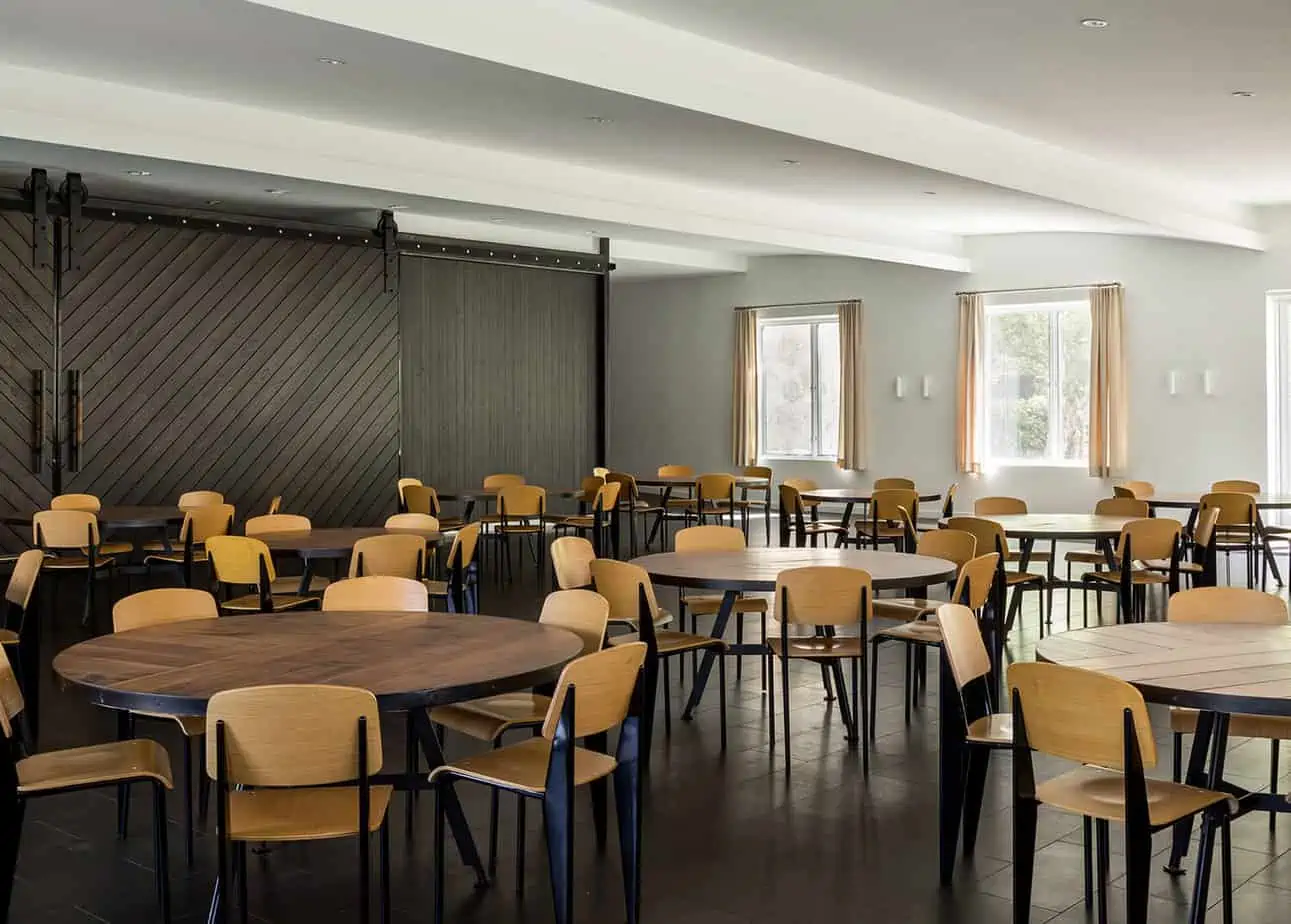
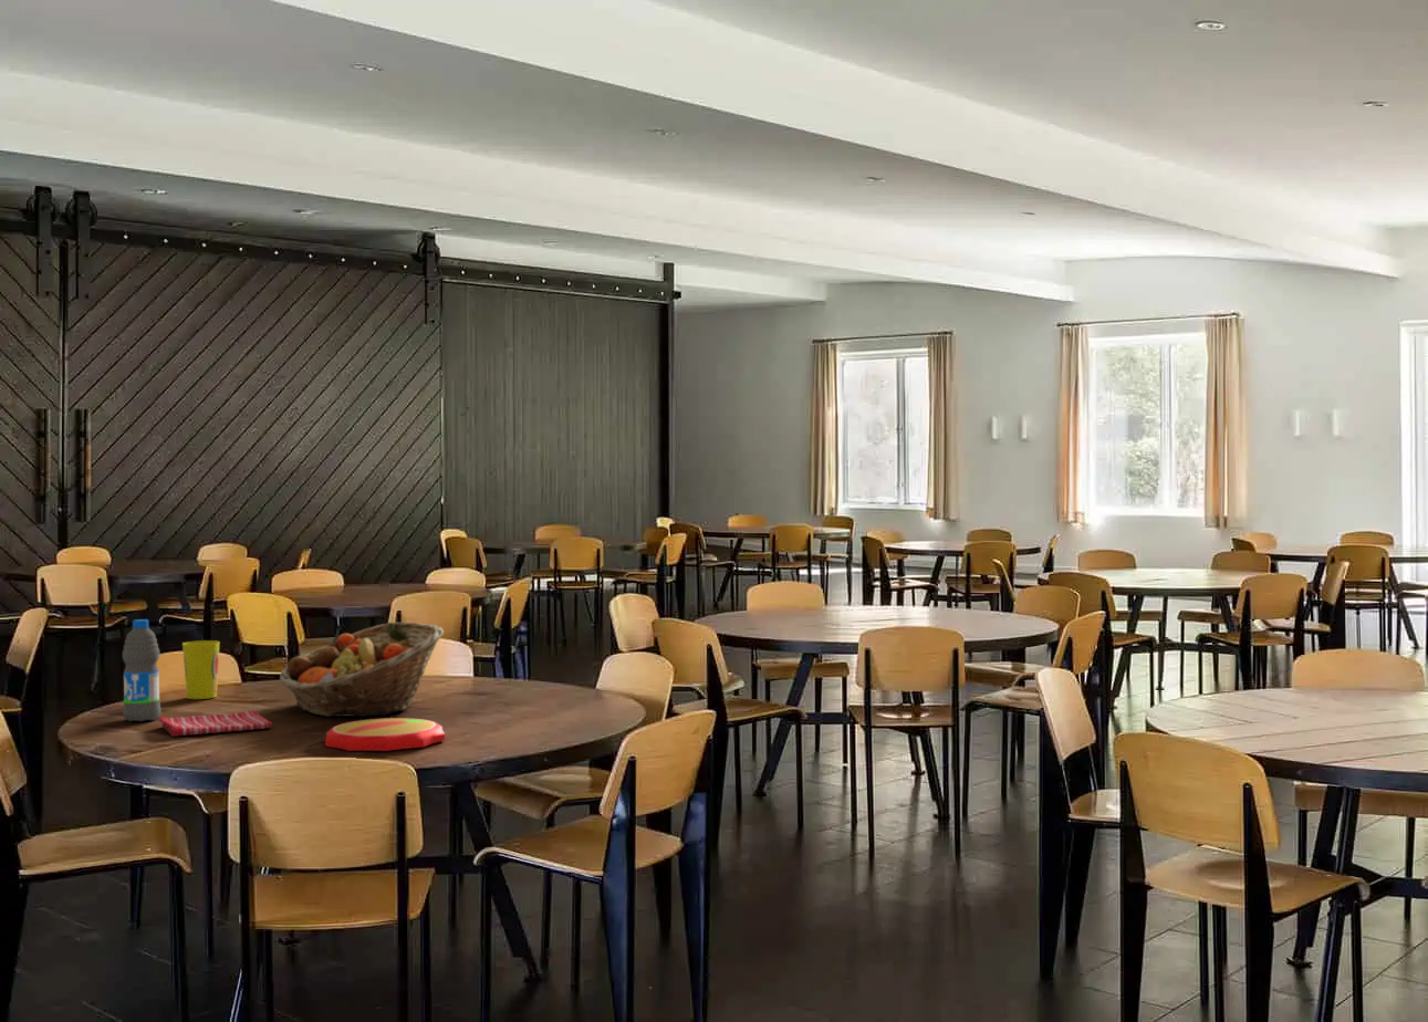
+ cup [181,639,221,700]
+ water bottle [122,618,163,722]
+ plate [324,717,446,752]
+ dish towel [158,709,273,738]
+ fruit basket [279,622,445,718]
